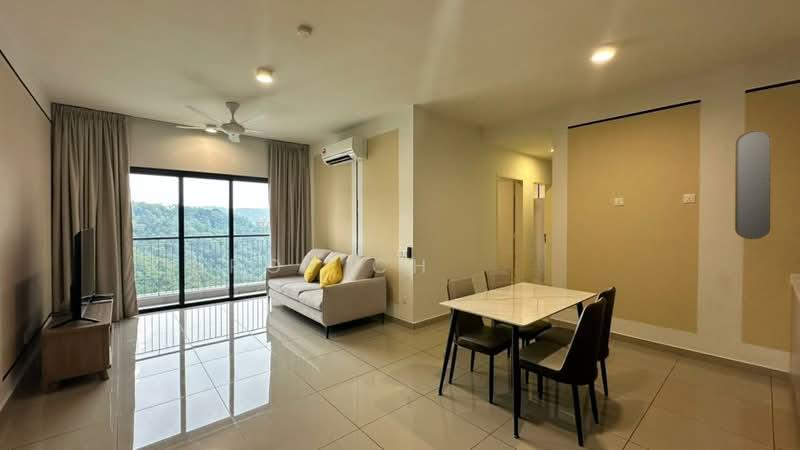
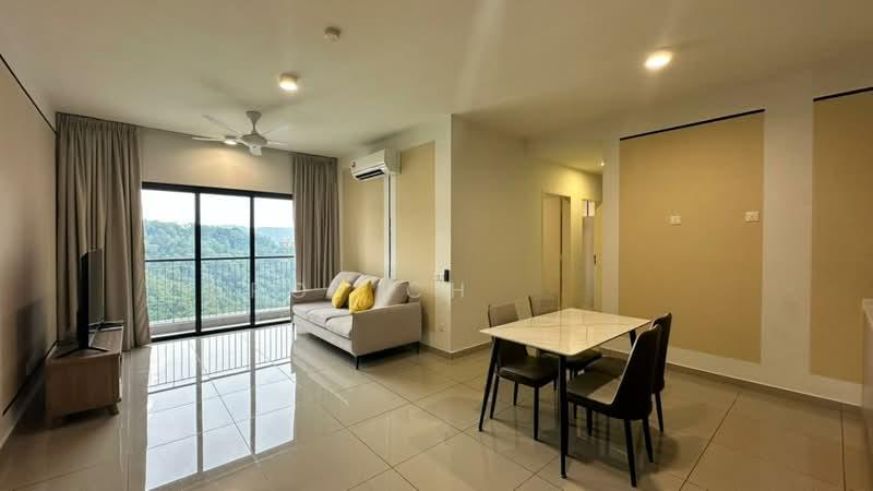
- home mirror [734,129,773,241]
